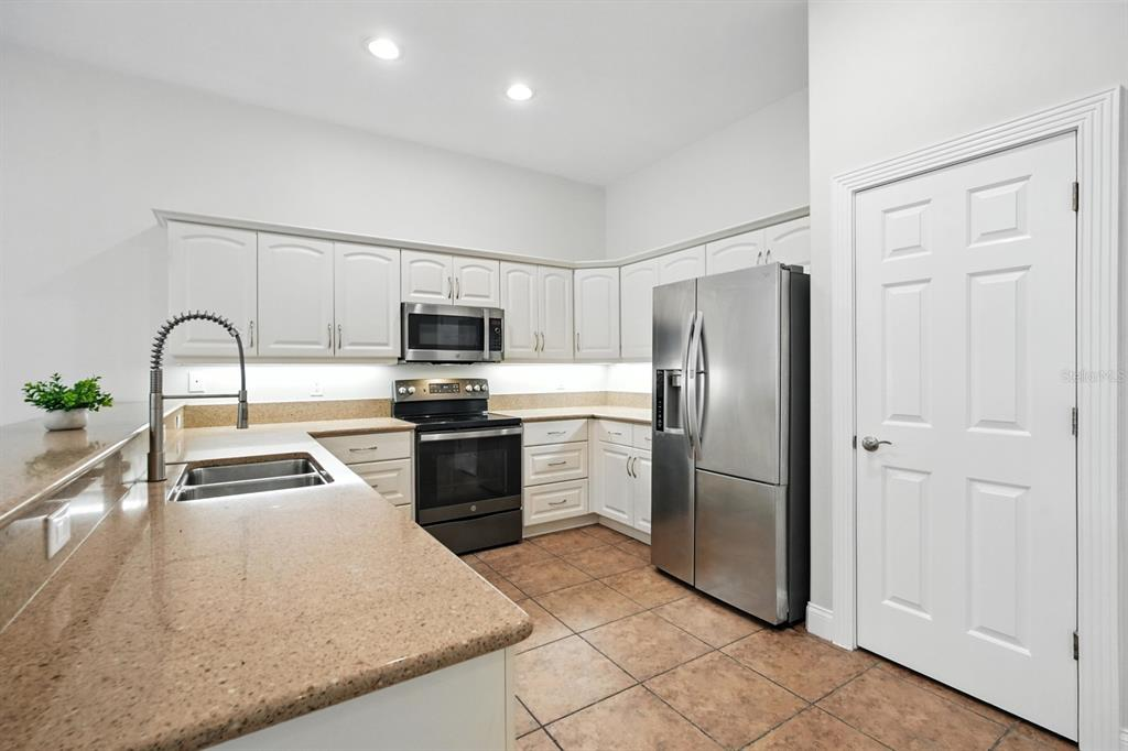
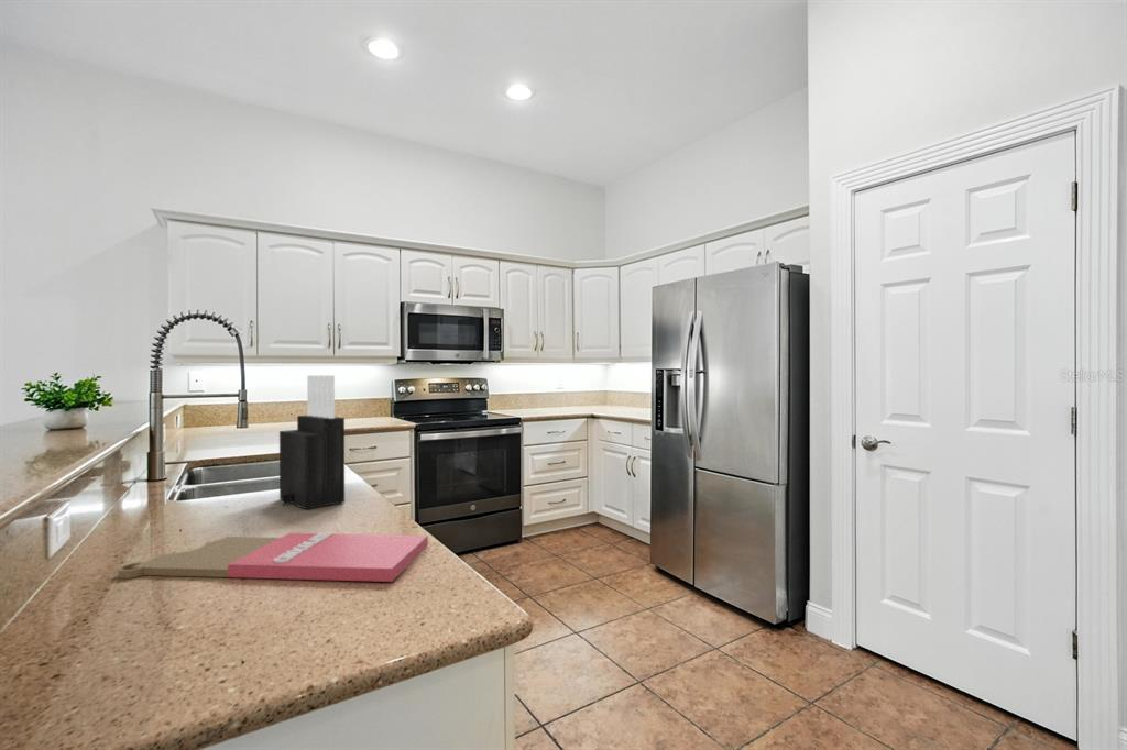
+ cutting board [117,532,429,583]
+ knife block [278,374,346,510]
